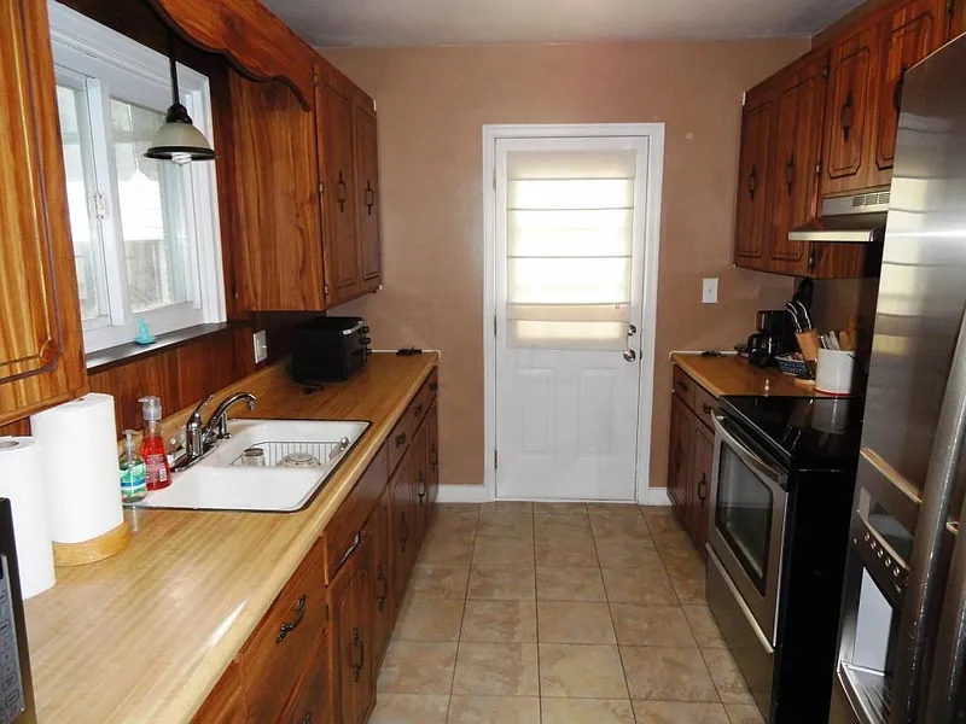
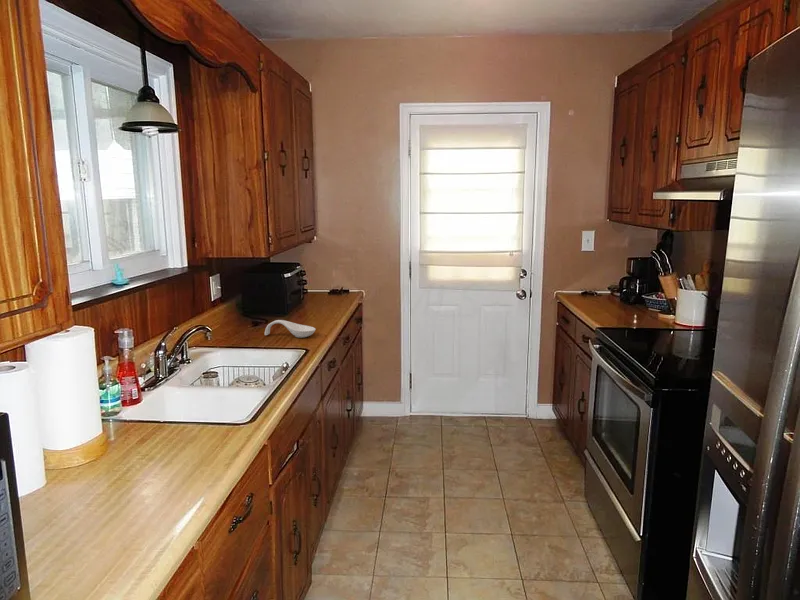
+ spoon rest [264,319,317,339]
